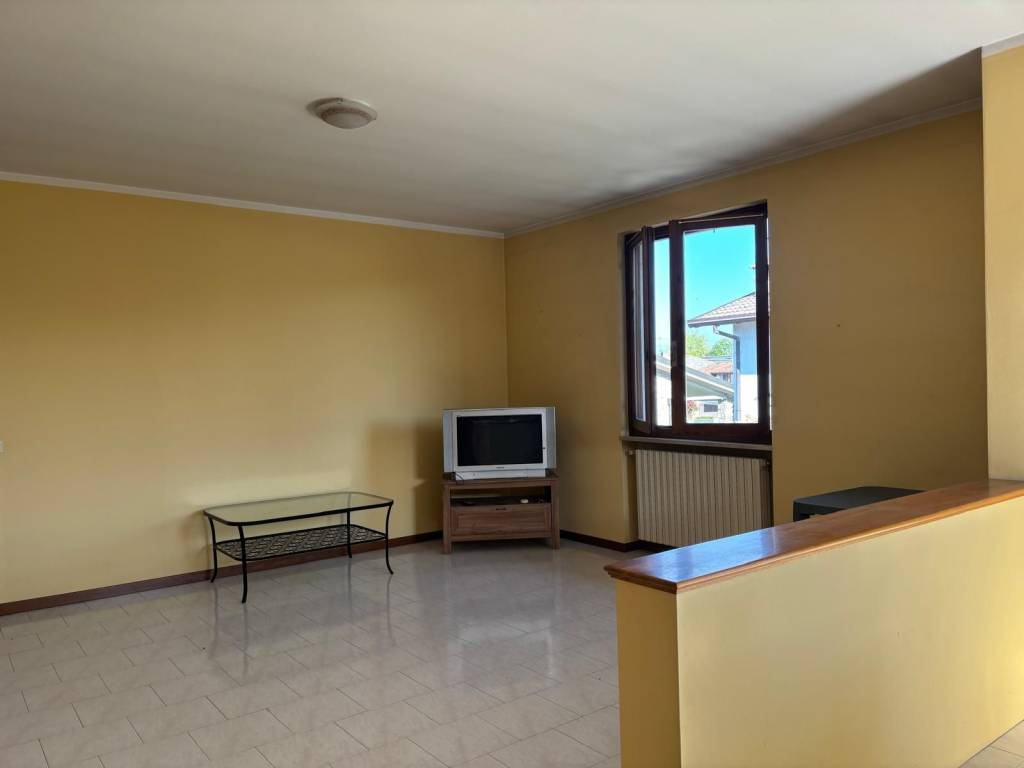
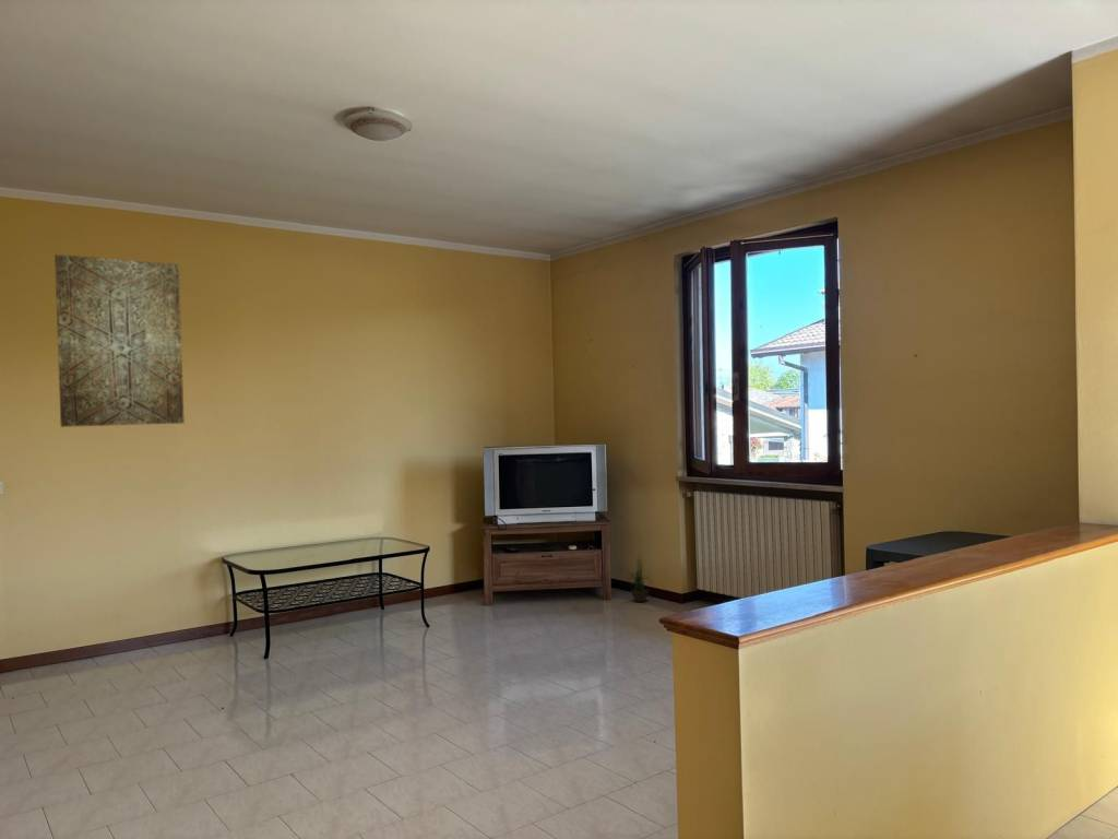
+ wall art [53,253,186,428]
+ potted plant [623,550,652,603]
